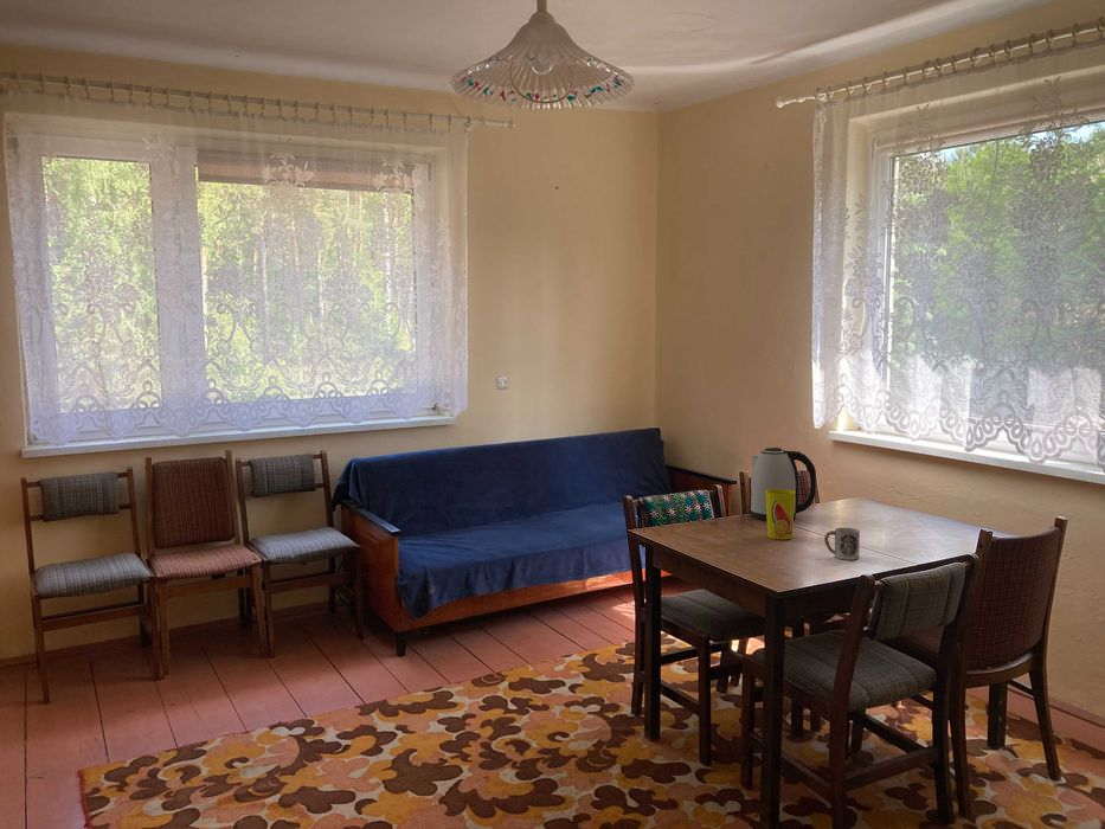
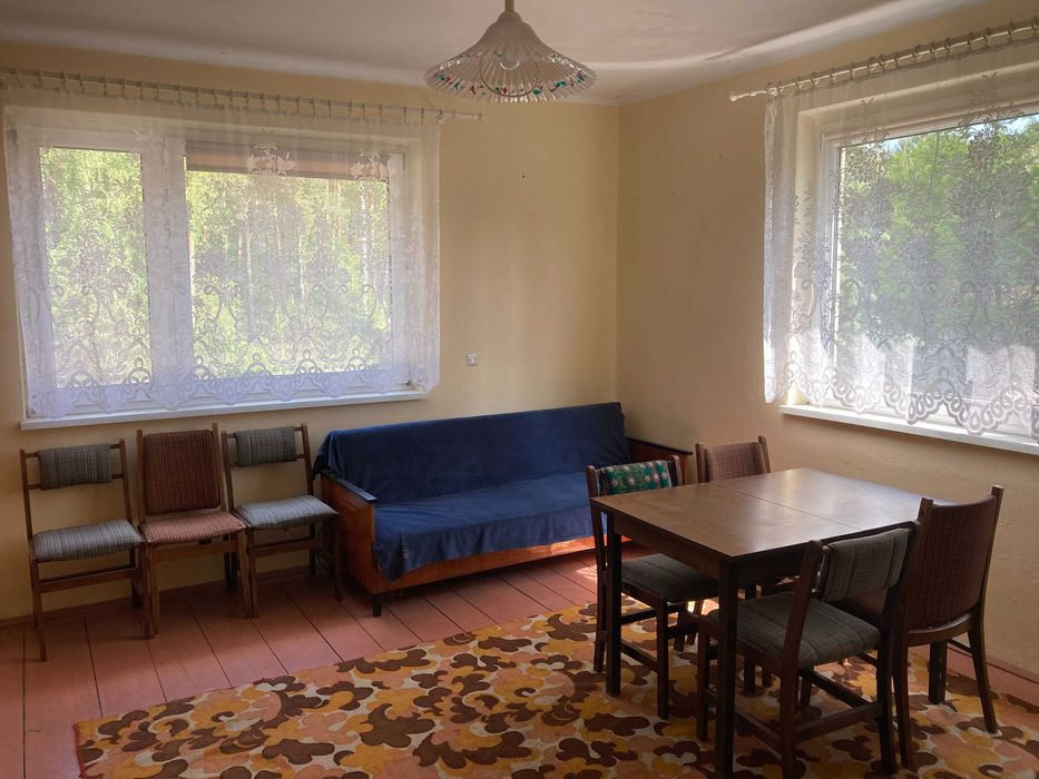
- cup [765,489,796,540]
- cup [823,527,861,561]
- kettle [750,446,817,521]
